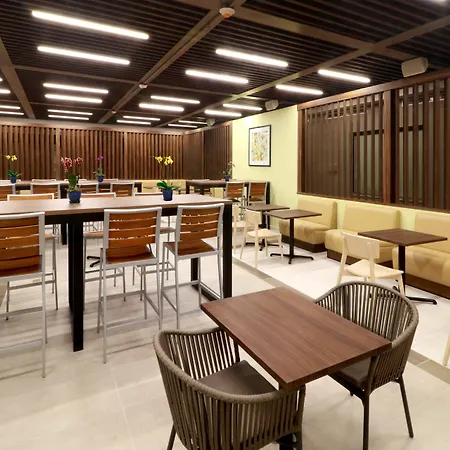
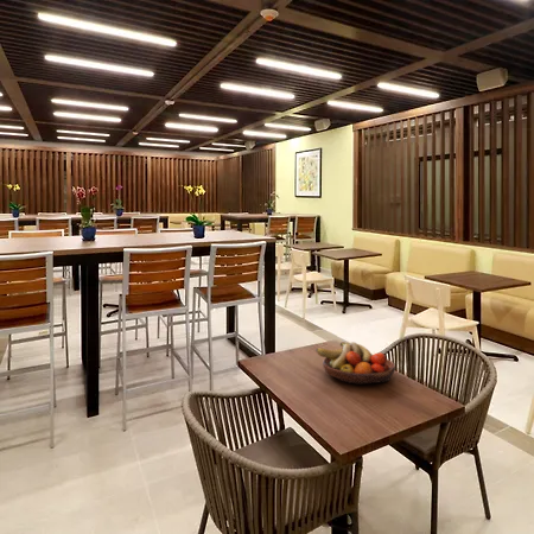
+ fruit bowl [314,341,396,386]
